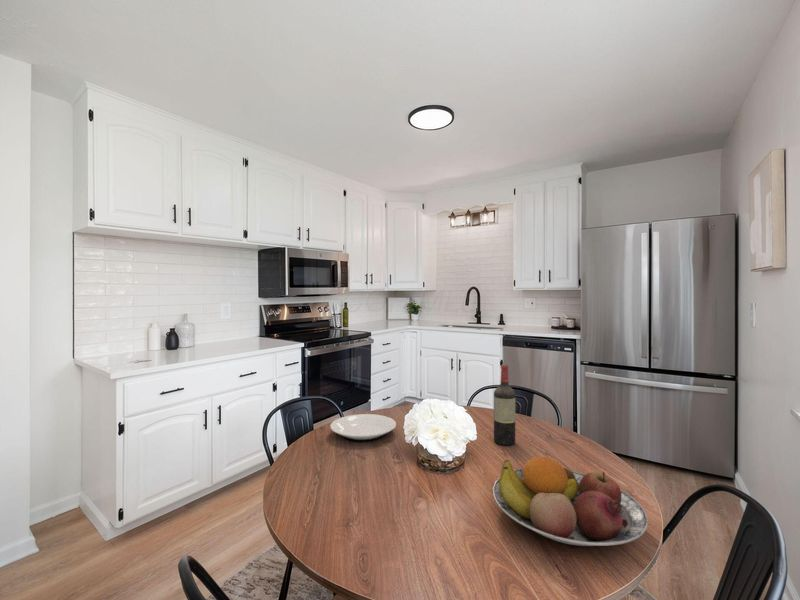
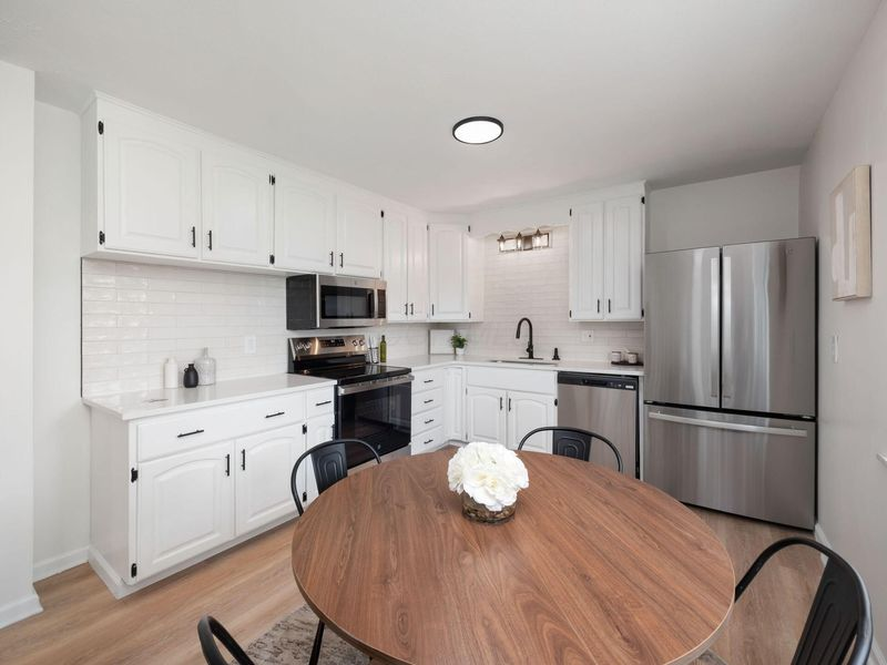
- plate [329,413,397,443]
- fruit bowl [492,456,649,547]
- wine bottle [493,363,516,446]
